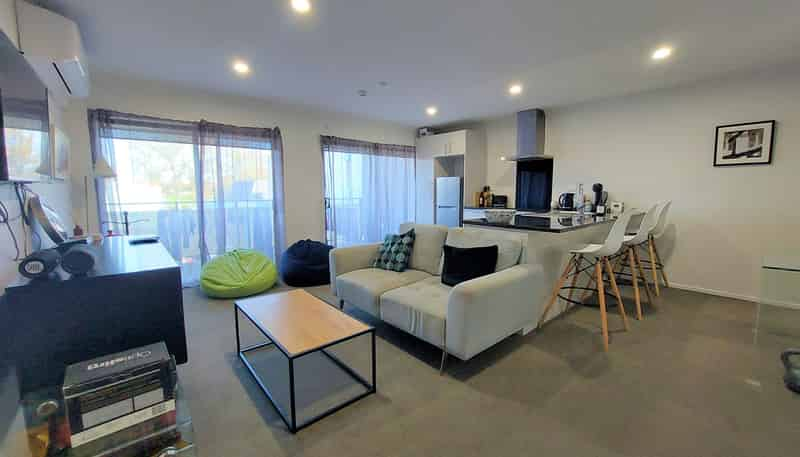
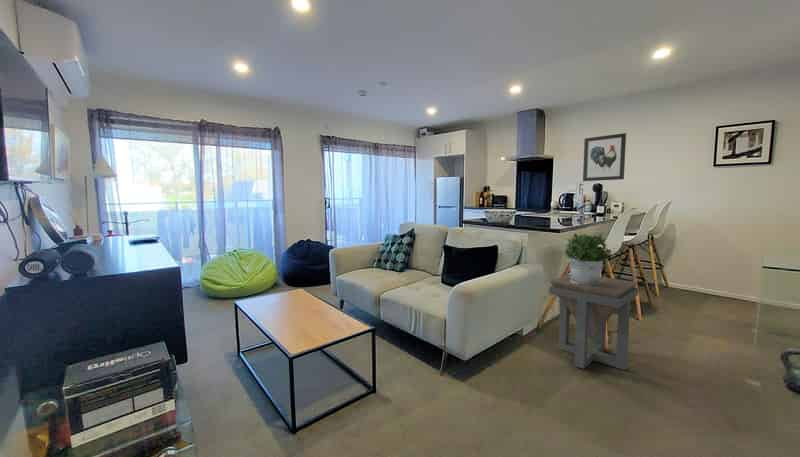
+ wall art [582,132,627,182]
+ side table [548,273,639,371]
+ potted plant [564,232,612,286]
